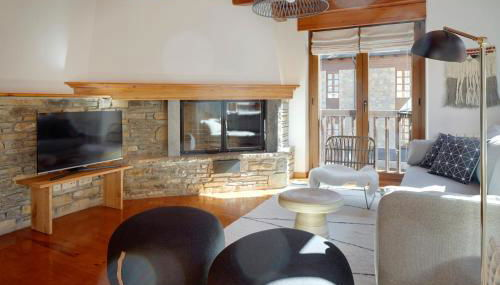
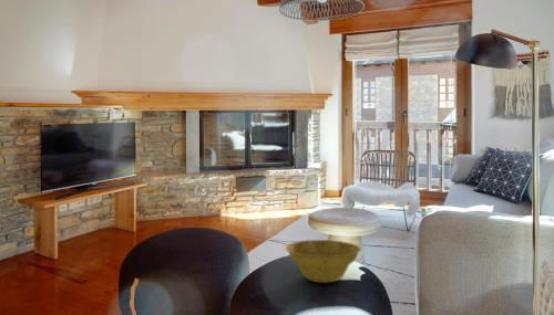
+ planter bowl [284,239,362,284]
